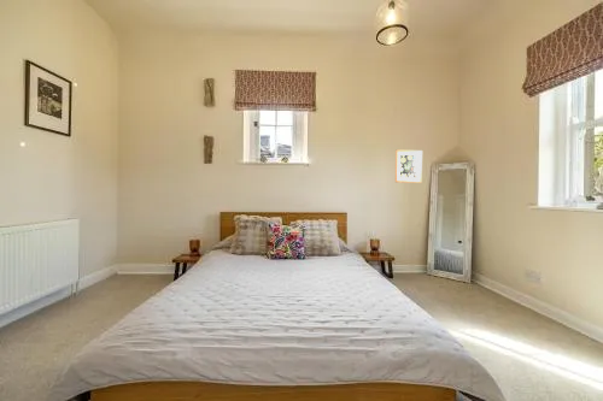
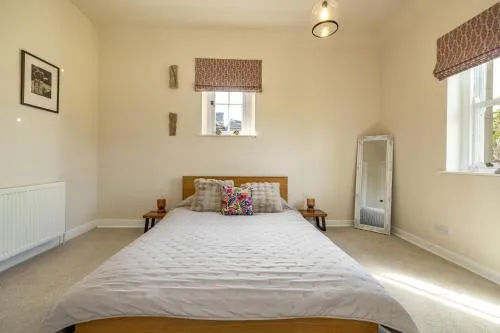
- wall art [394,148,423,184]
